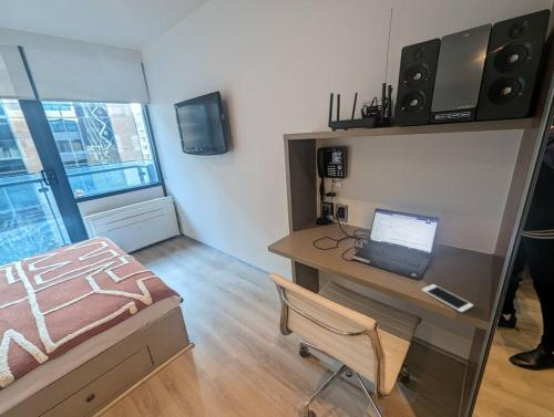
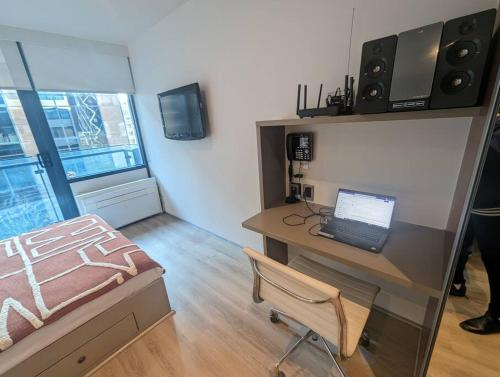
- cell phone [421,283,474,313]
